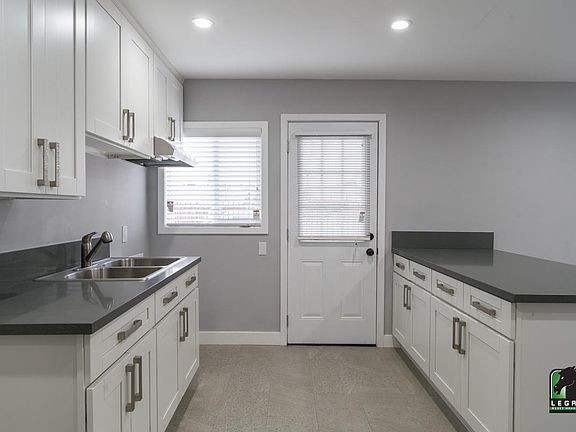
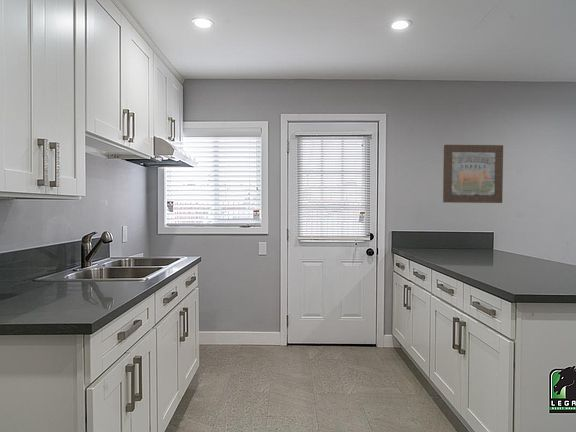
+ wall art [442,144,504,204]
